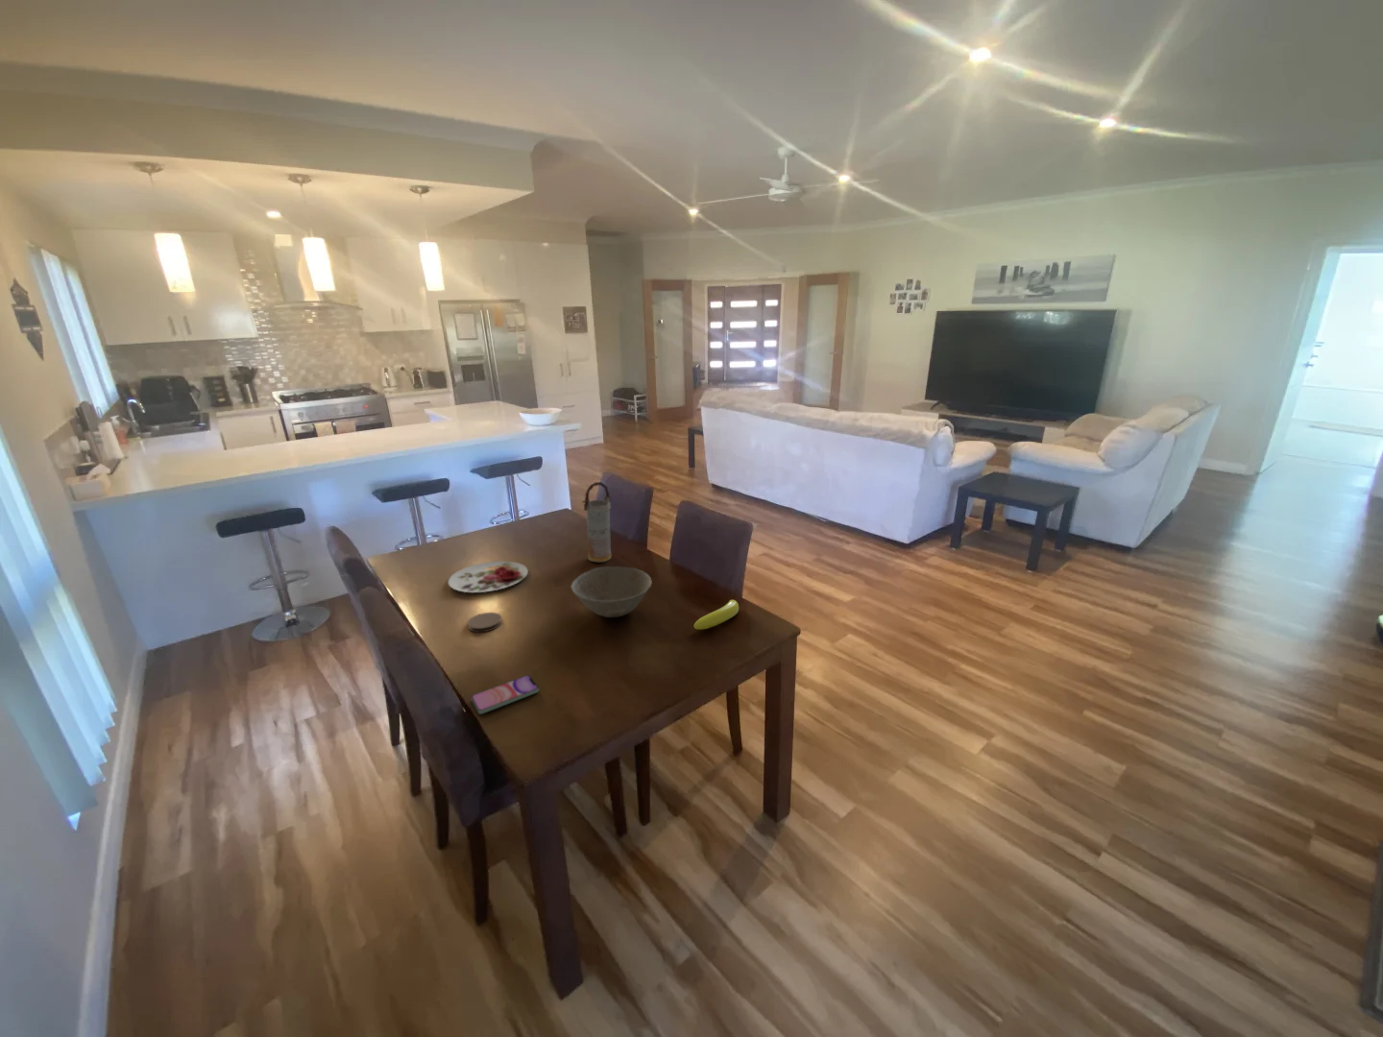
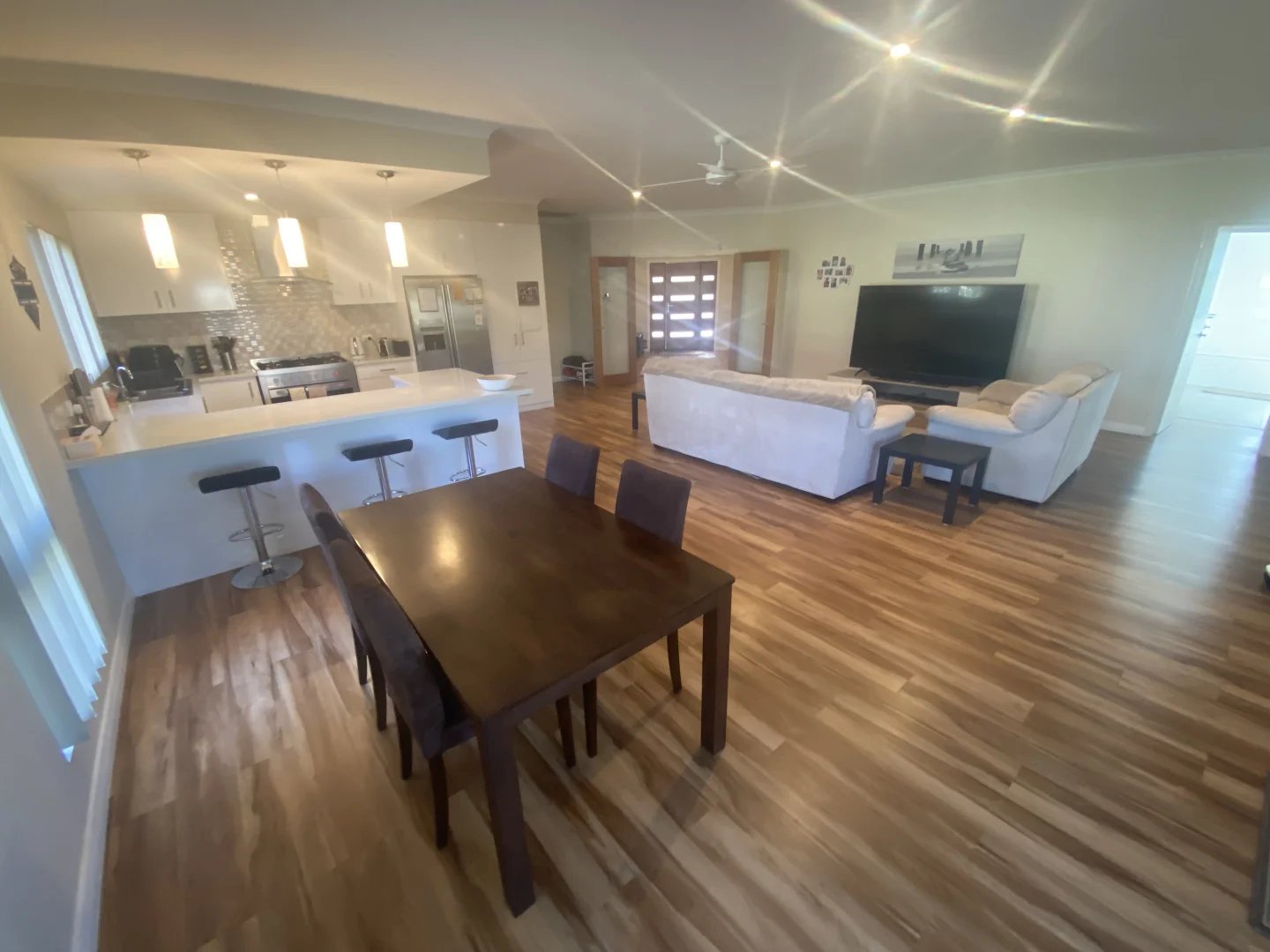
- banana [693,599,739,631]
- plate [448,560,529,594]
- vase [582,481,613,563]
- smartphone [469,674,540,715]
- coaster [467,612,503,633]
- bowl [571,565,653,619]
